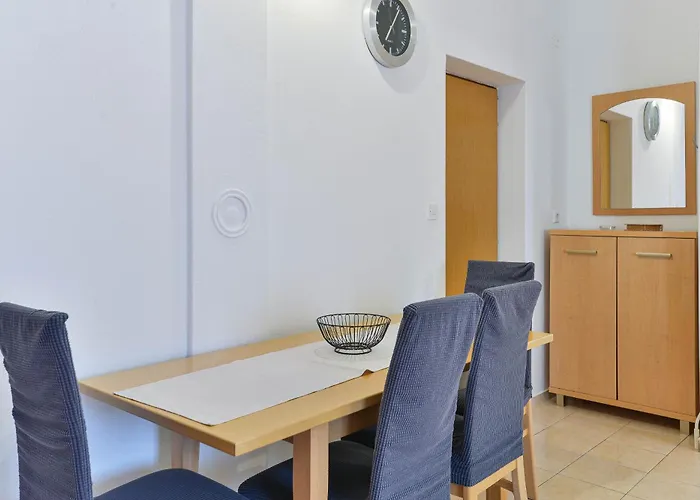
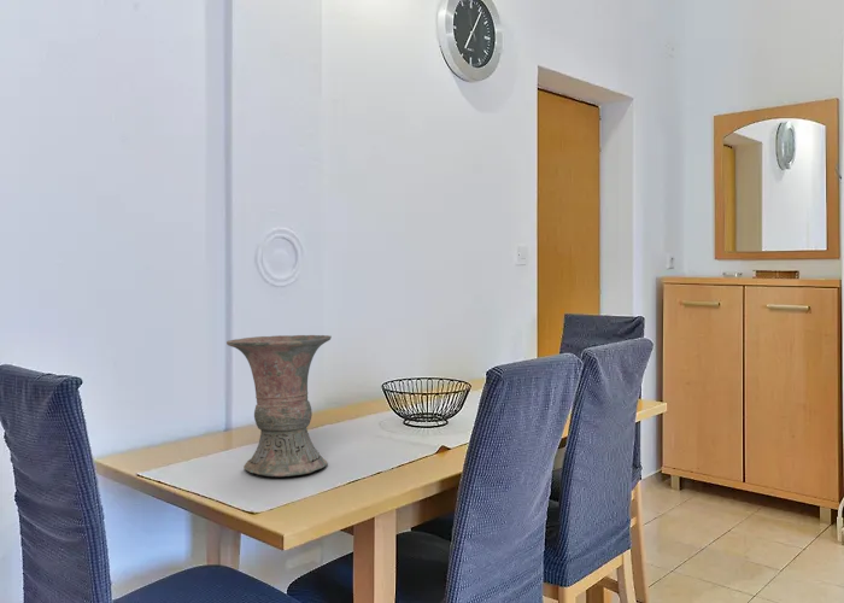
+ vase [225,334,333,478]
